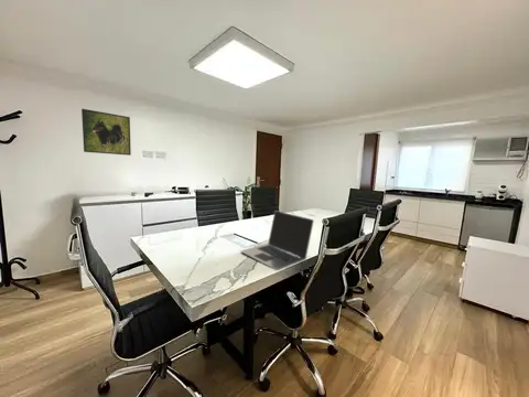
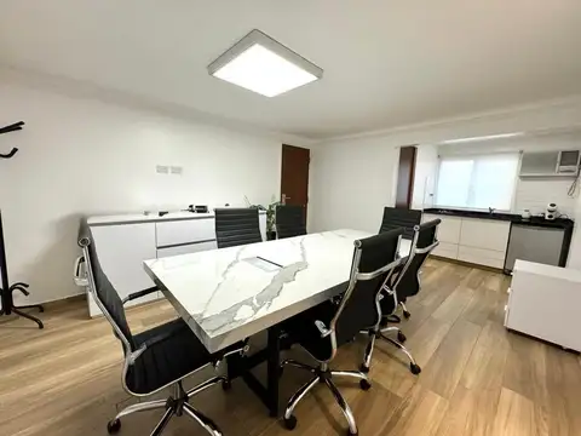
- laptop [239,210,315,271]
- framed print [80,108,132,157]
